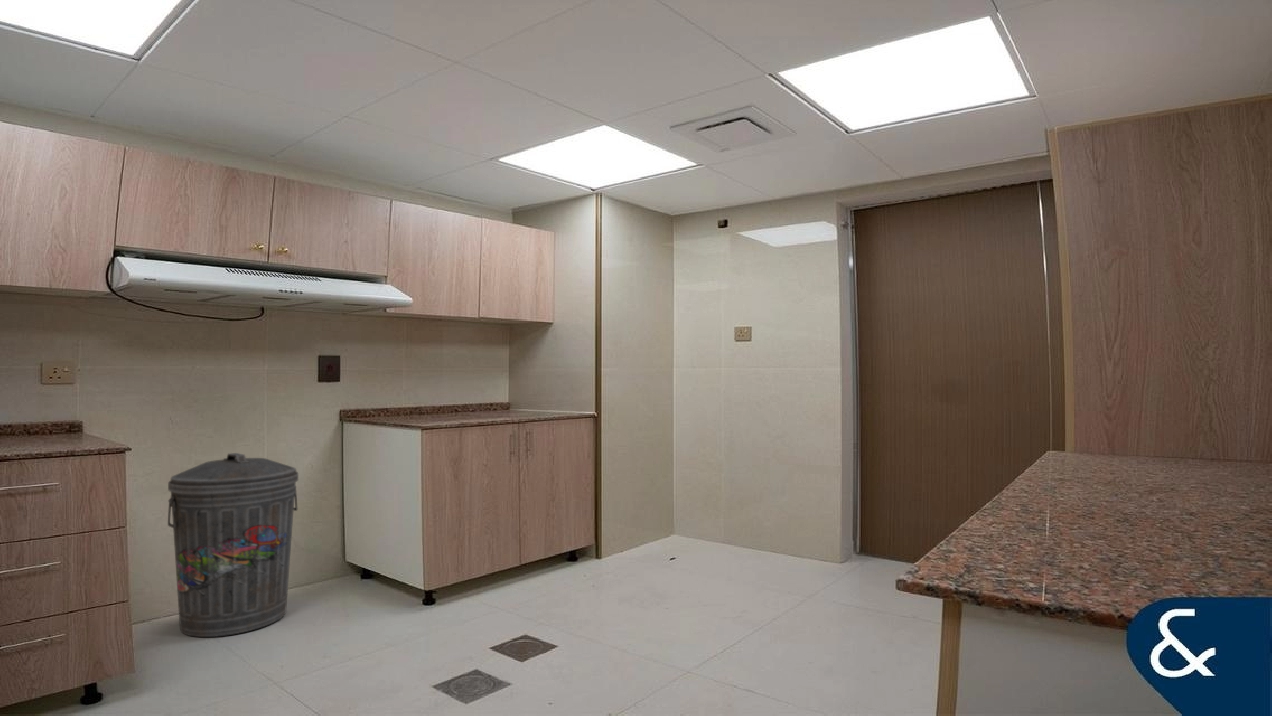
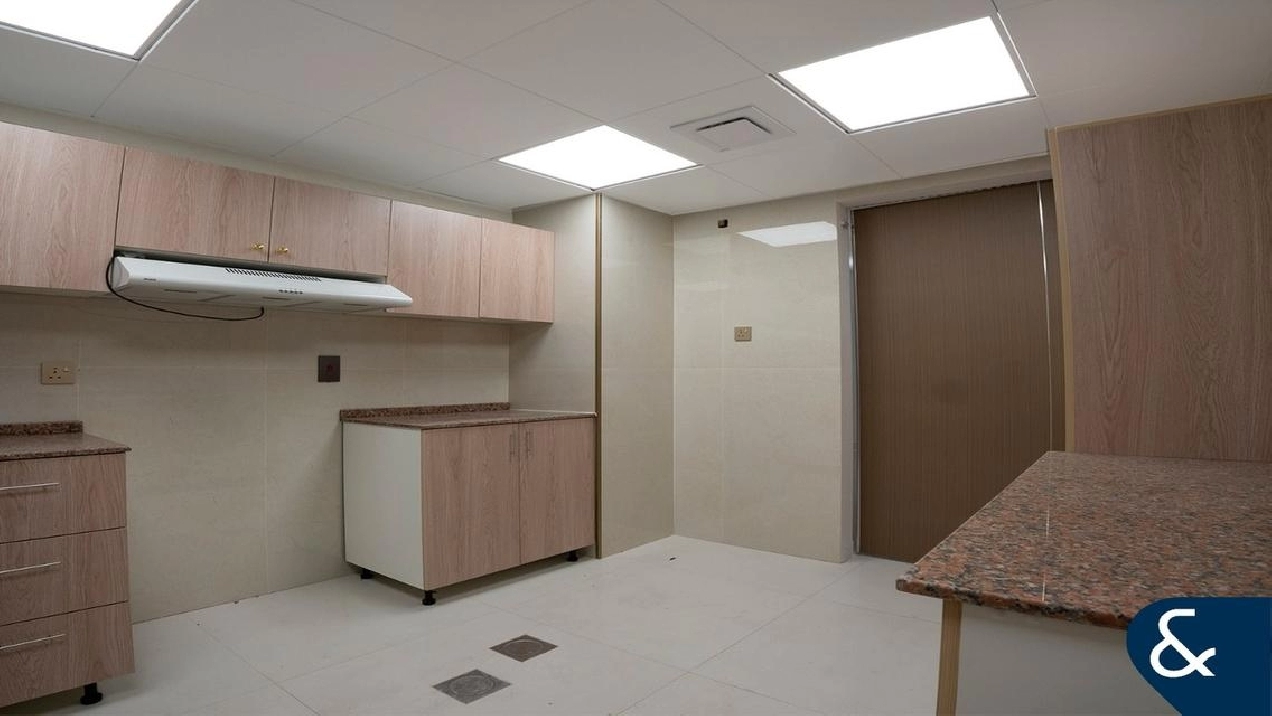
- trash can [167,452,299,638]
